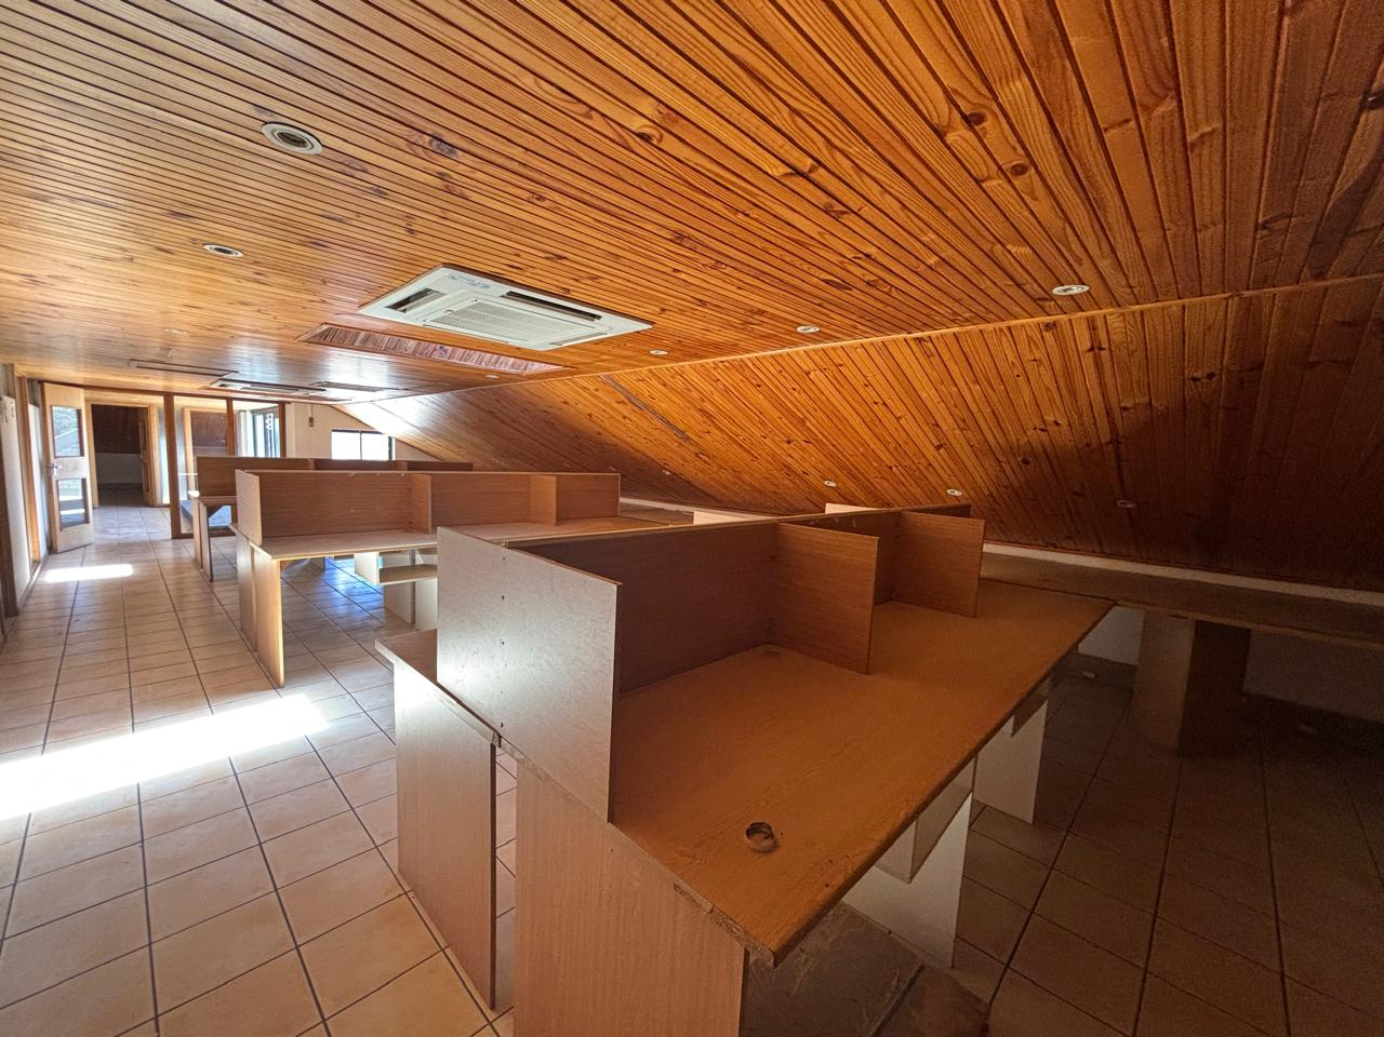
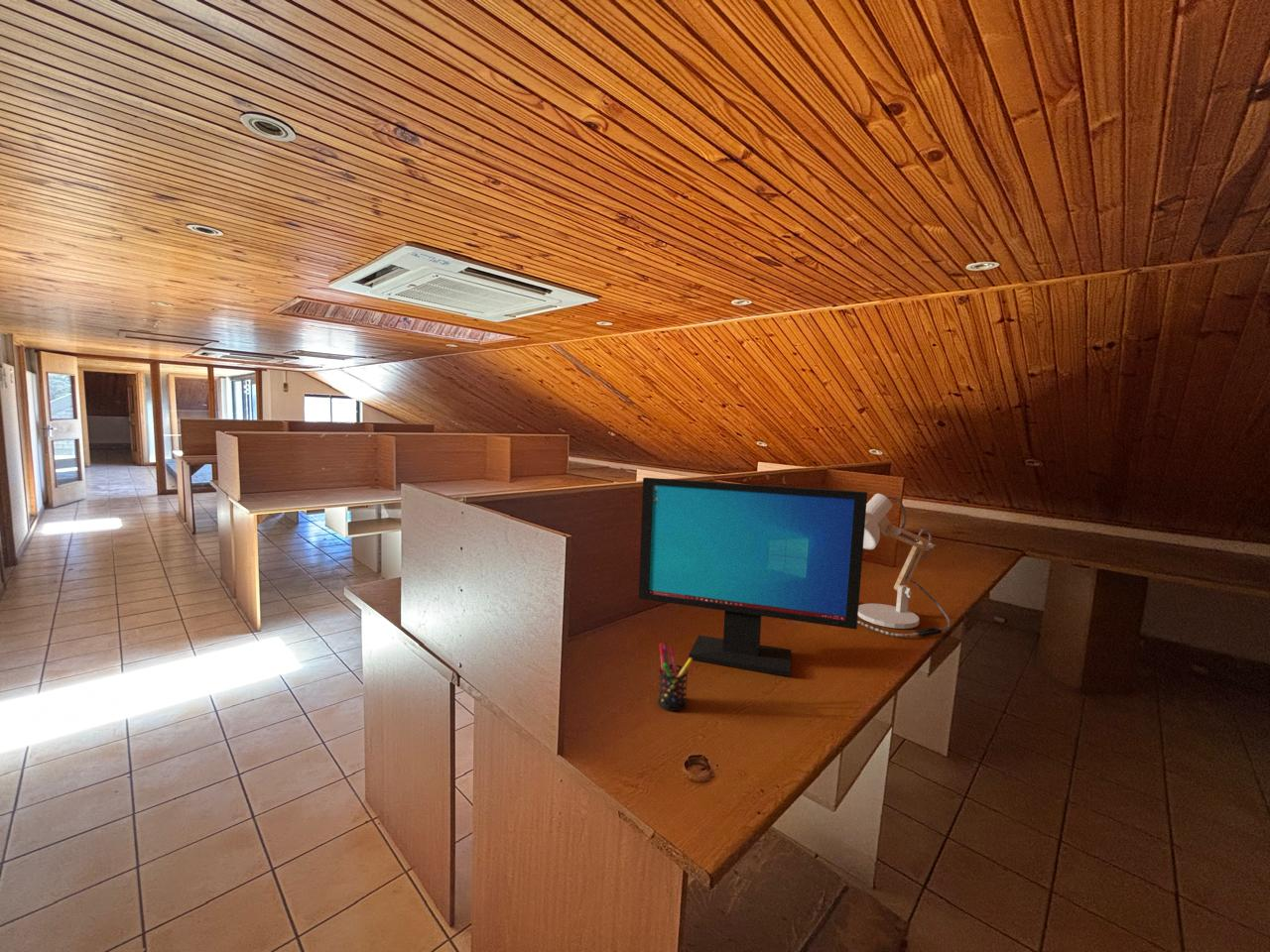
+ computer monitor [638,477,868,677]
+ desk lamp [857,493,952,638]
+ pen holder [657,643,694,712]
